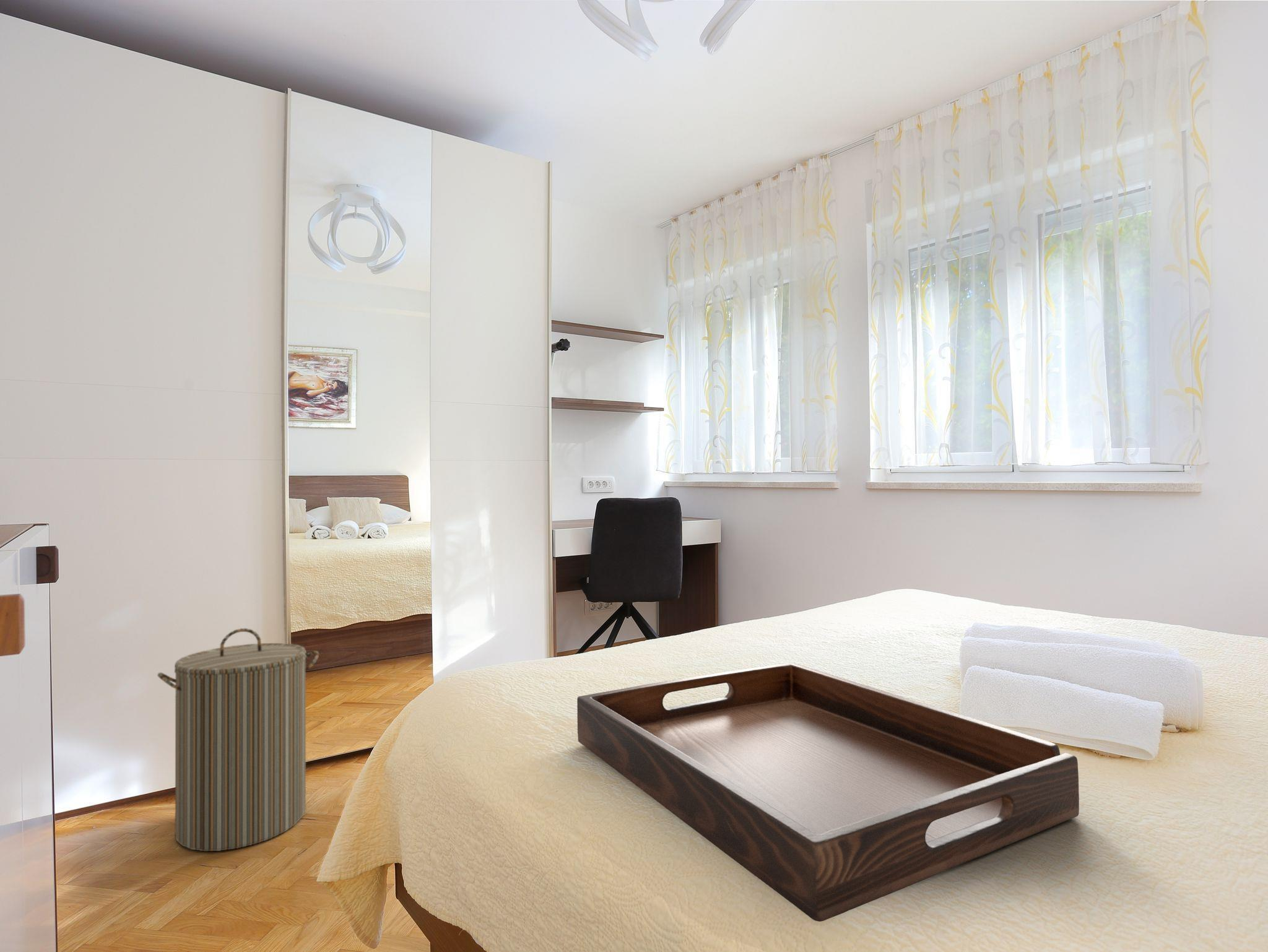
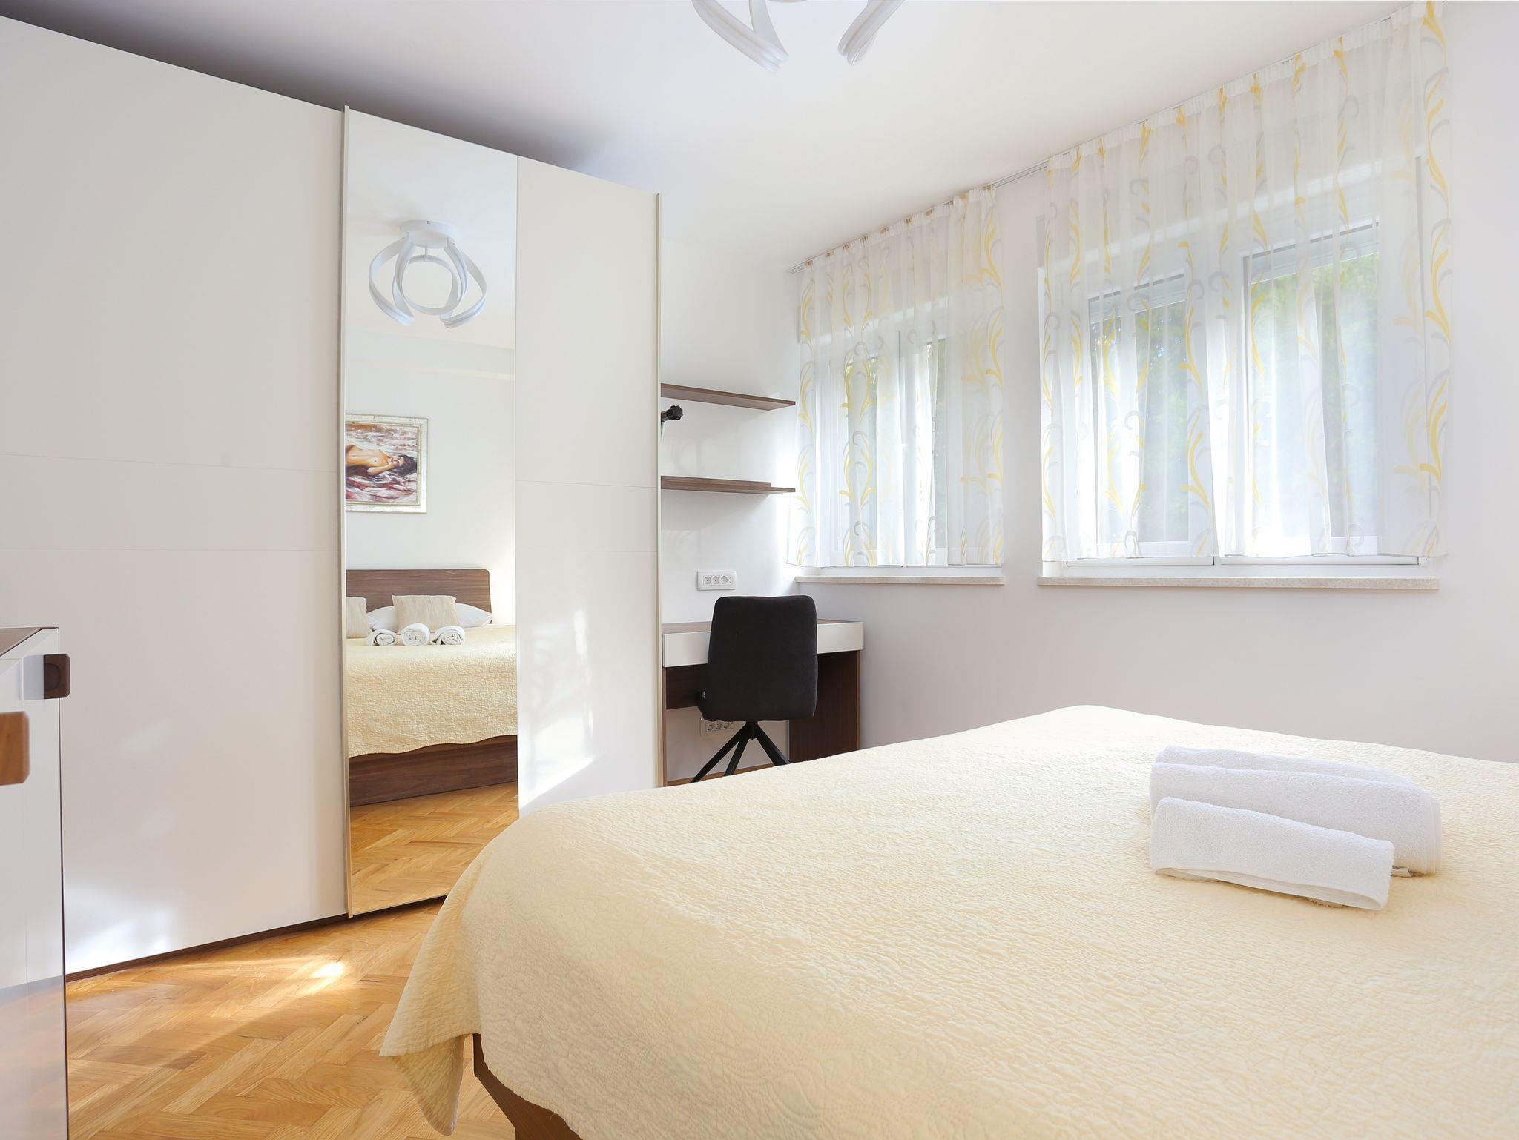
- laundry hamper [157,628,319,852]
- serving tray [576,662,1080,922]
